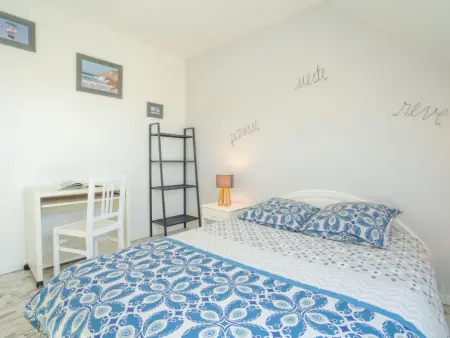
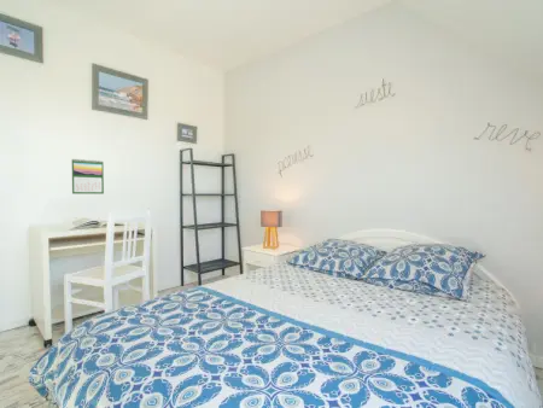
+ calendar [71,158,105,196]
